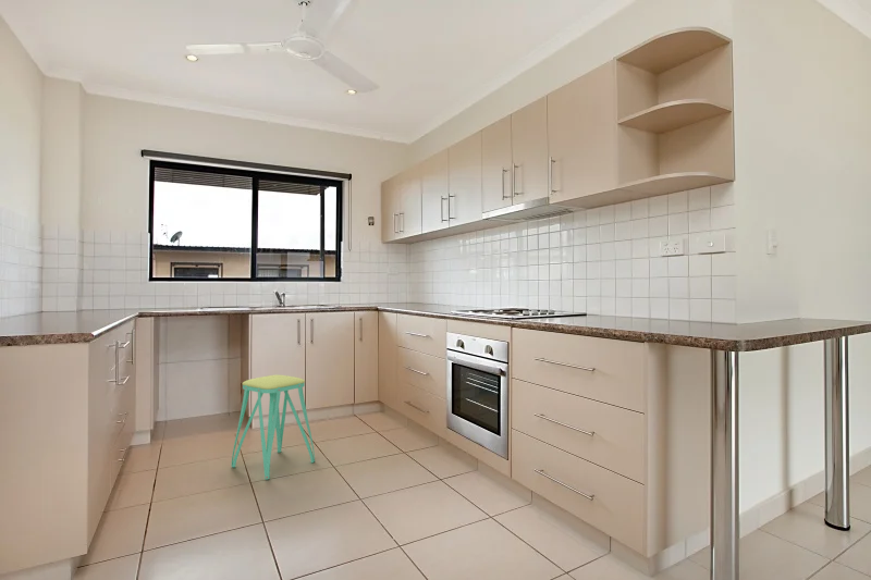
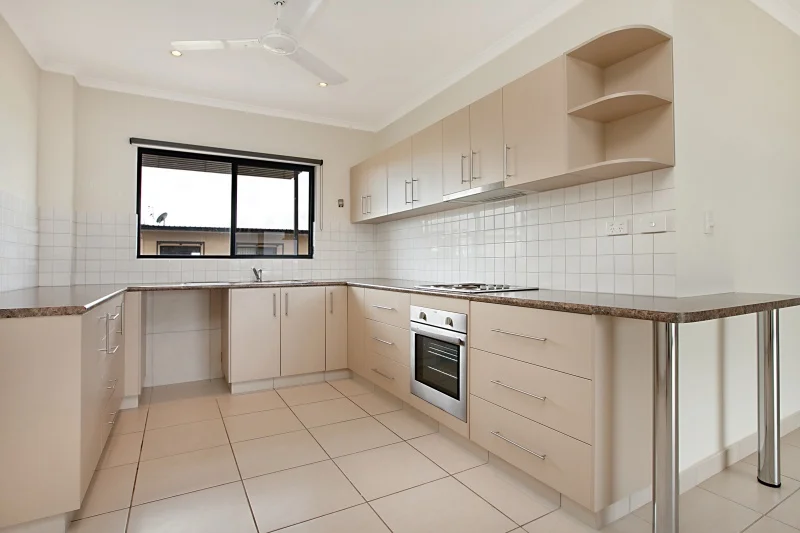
- stool [231,374,316,481]
